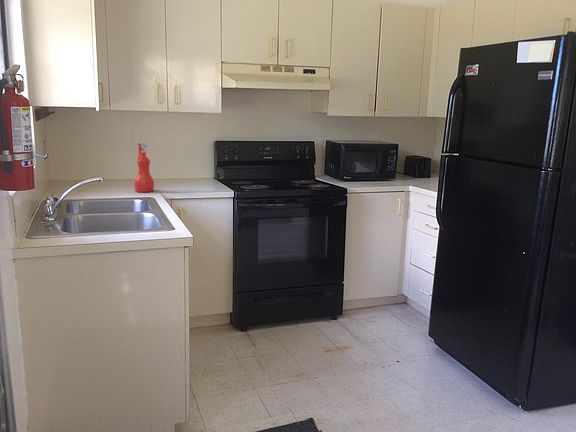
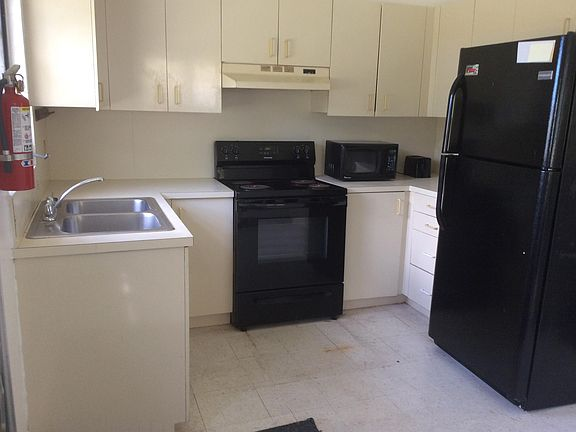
- spray bottle [133,142,155,193]
